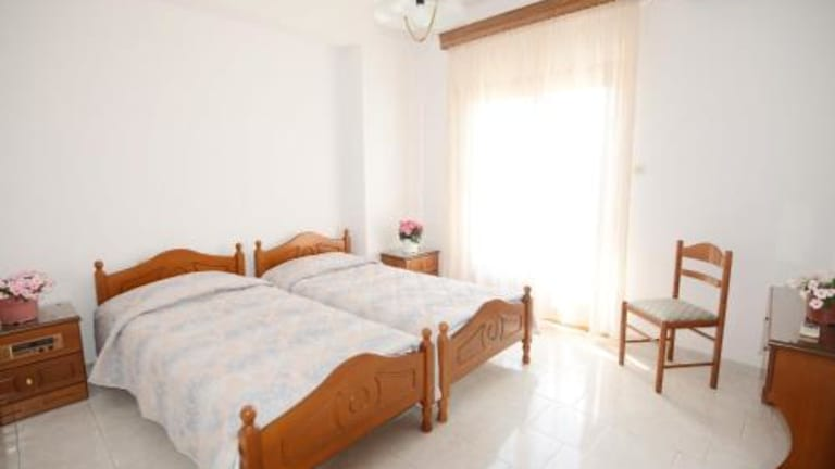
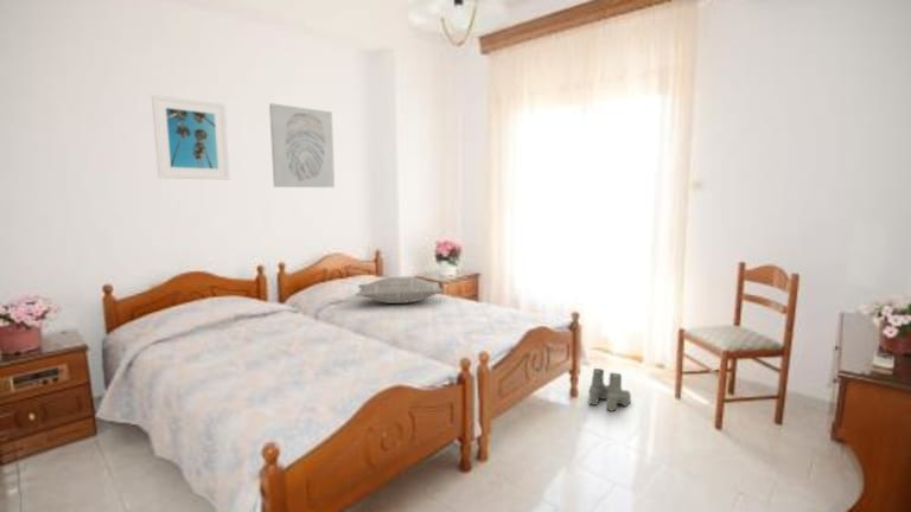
+ boots [588,367,632,412]
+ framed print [151,94,231,180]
+ pillow [355,276,447,305]
+ wall art [268,102,336,188]
